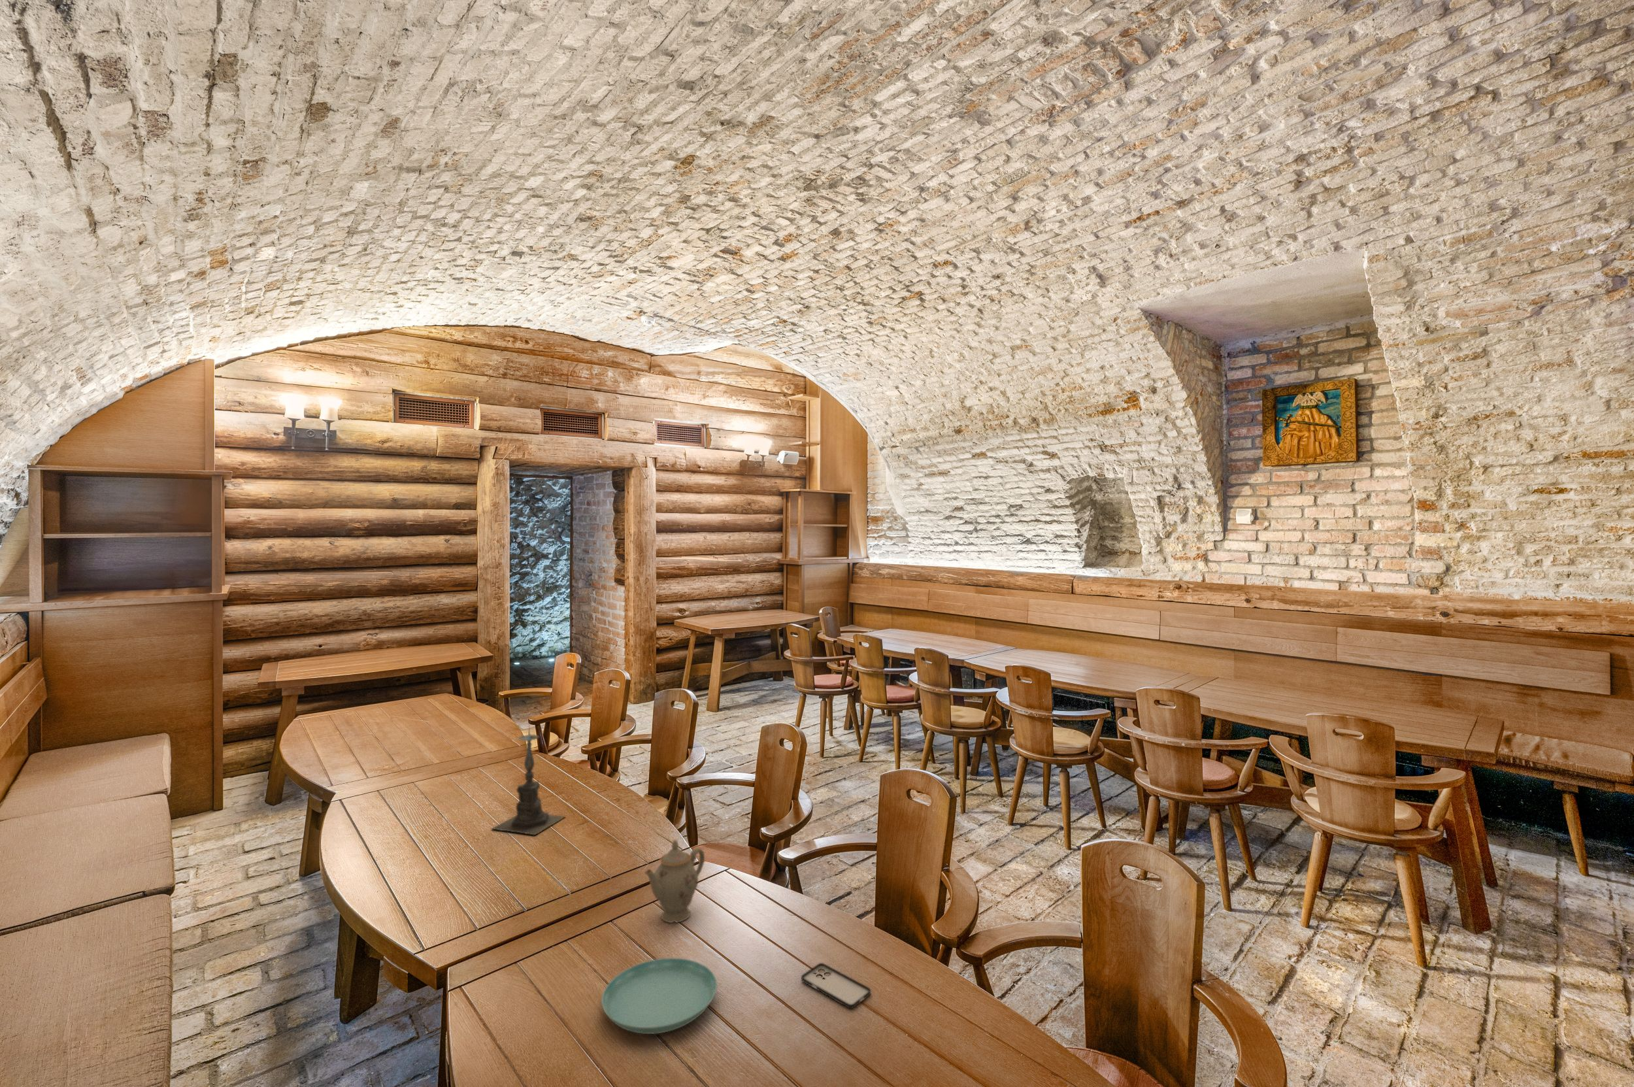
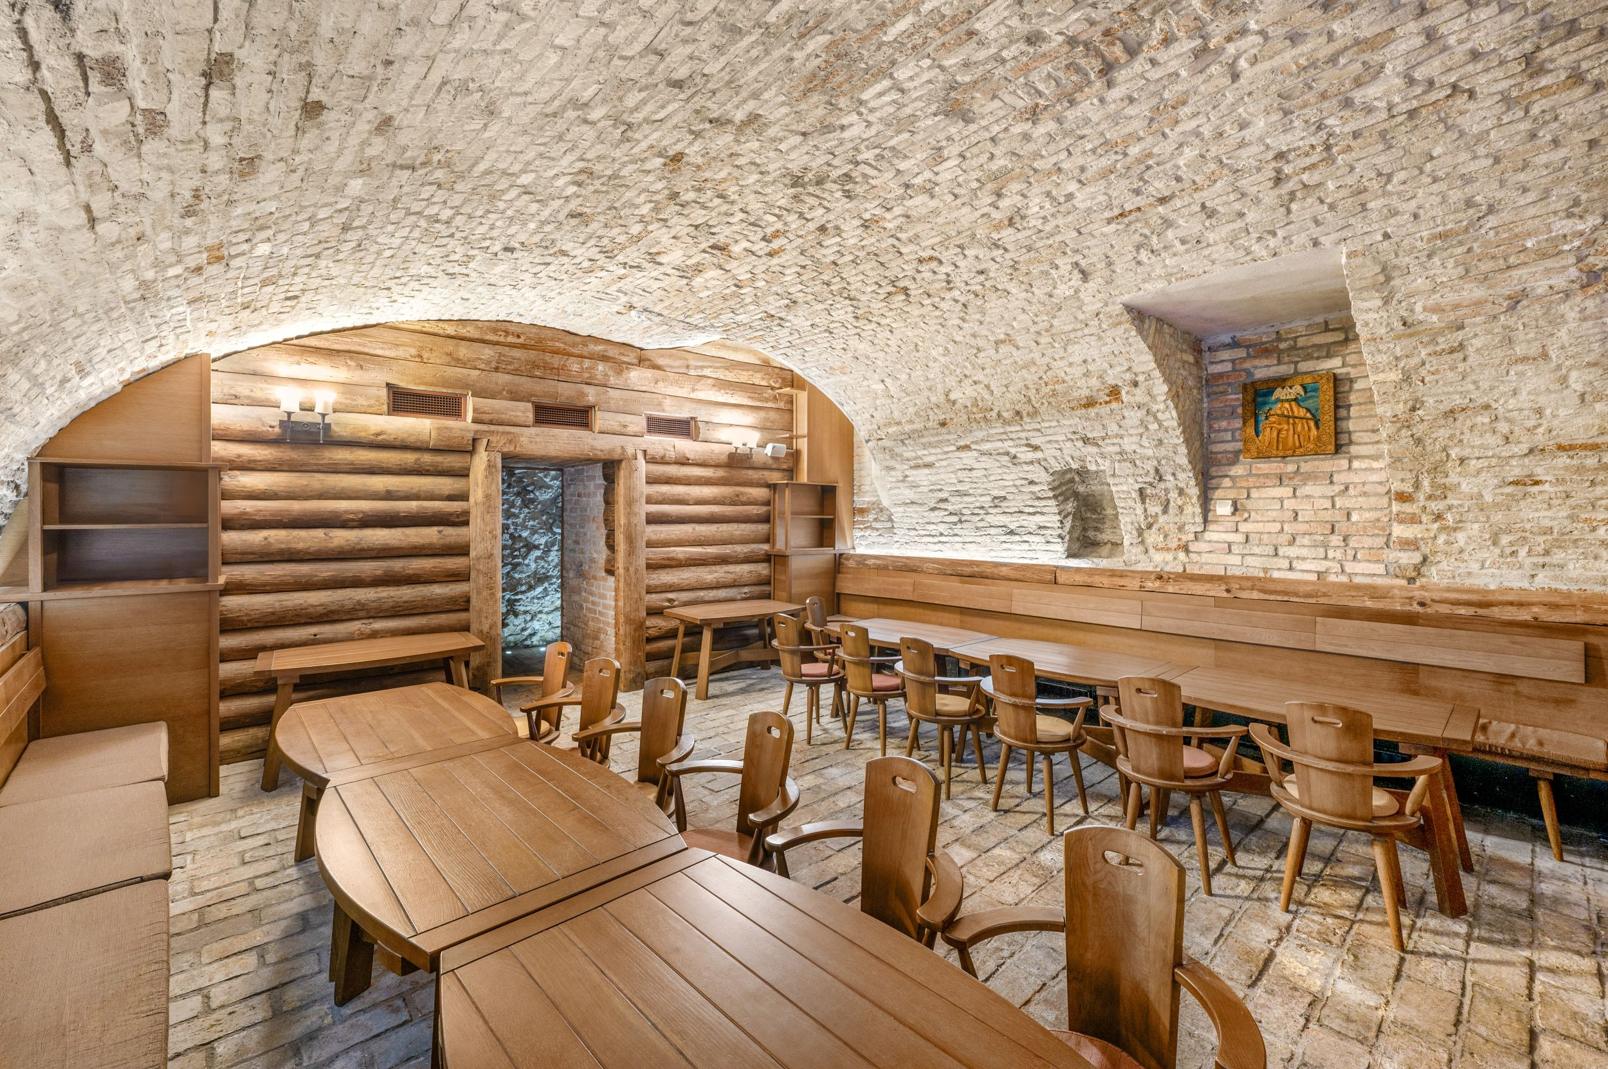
- smartphone [801,962,871,1009]
- saucer [600,957,718,1035]
- chinaware [643,840,705,923]
- candle holder [490,721,565,836]
